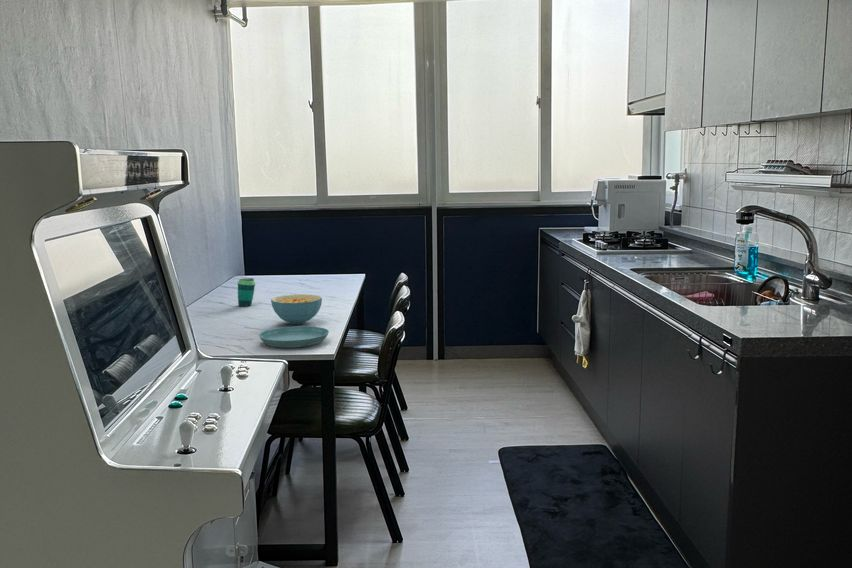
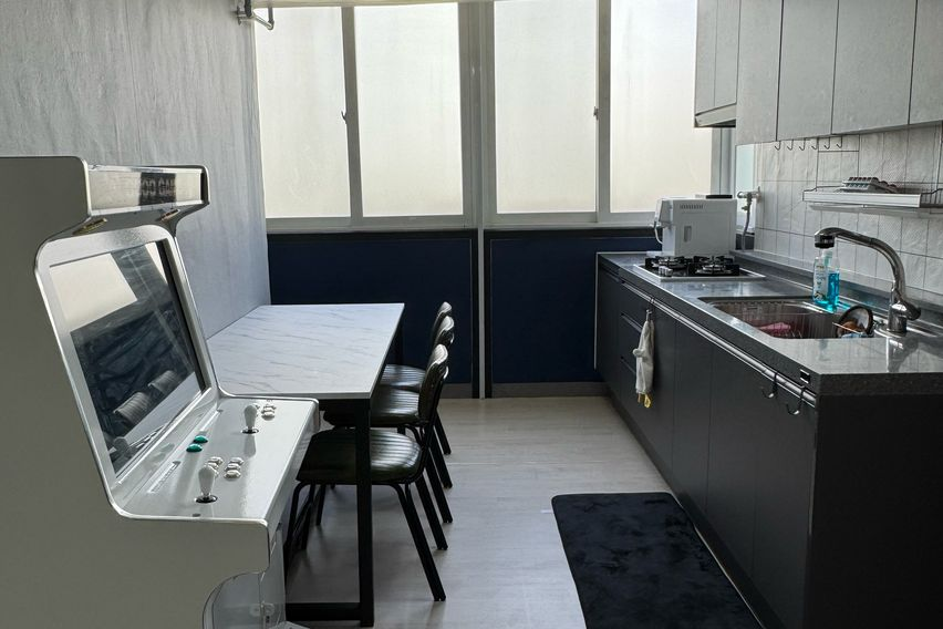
- saucer [258,325,330,349]
- cup [236,277,257,308]
- cereal bowl [270,294,323,325]
